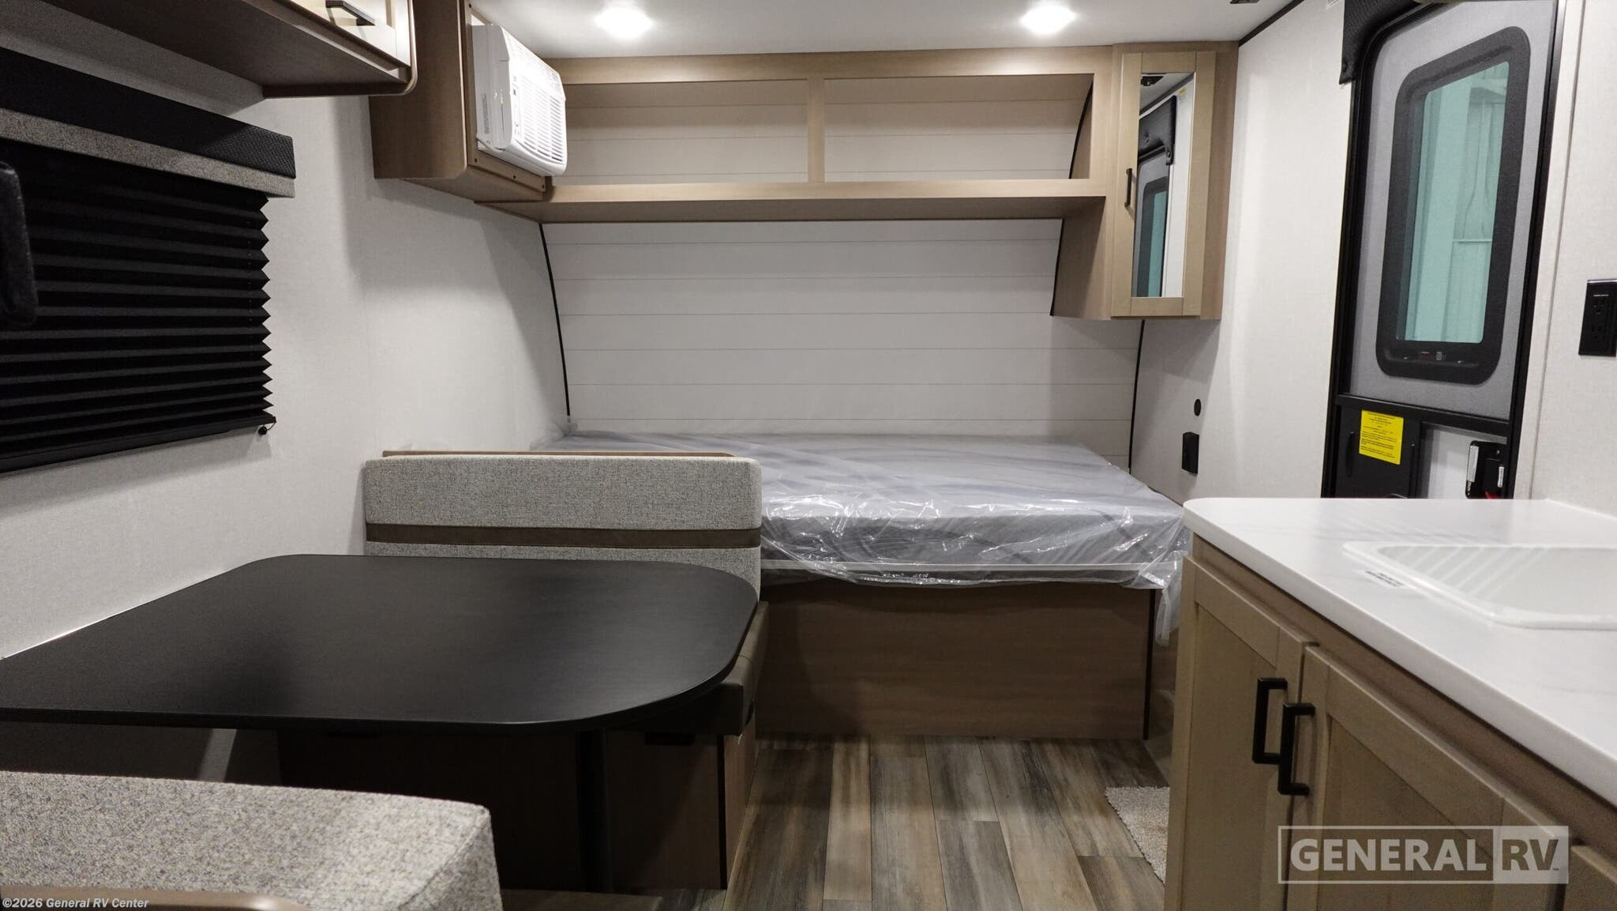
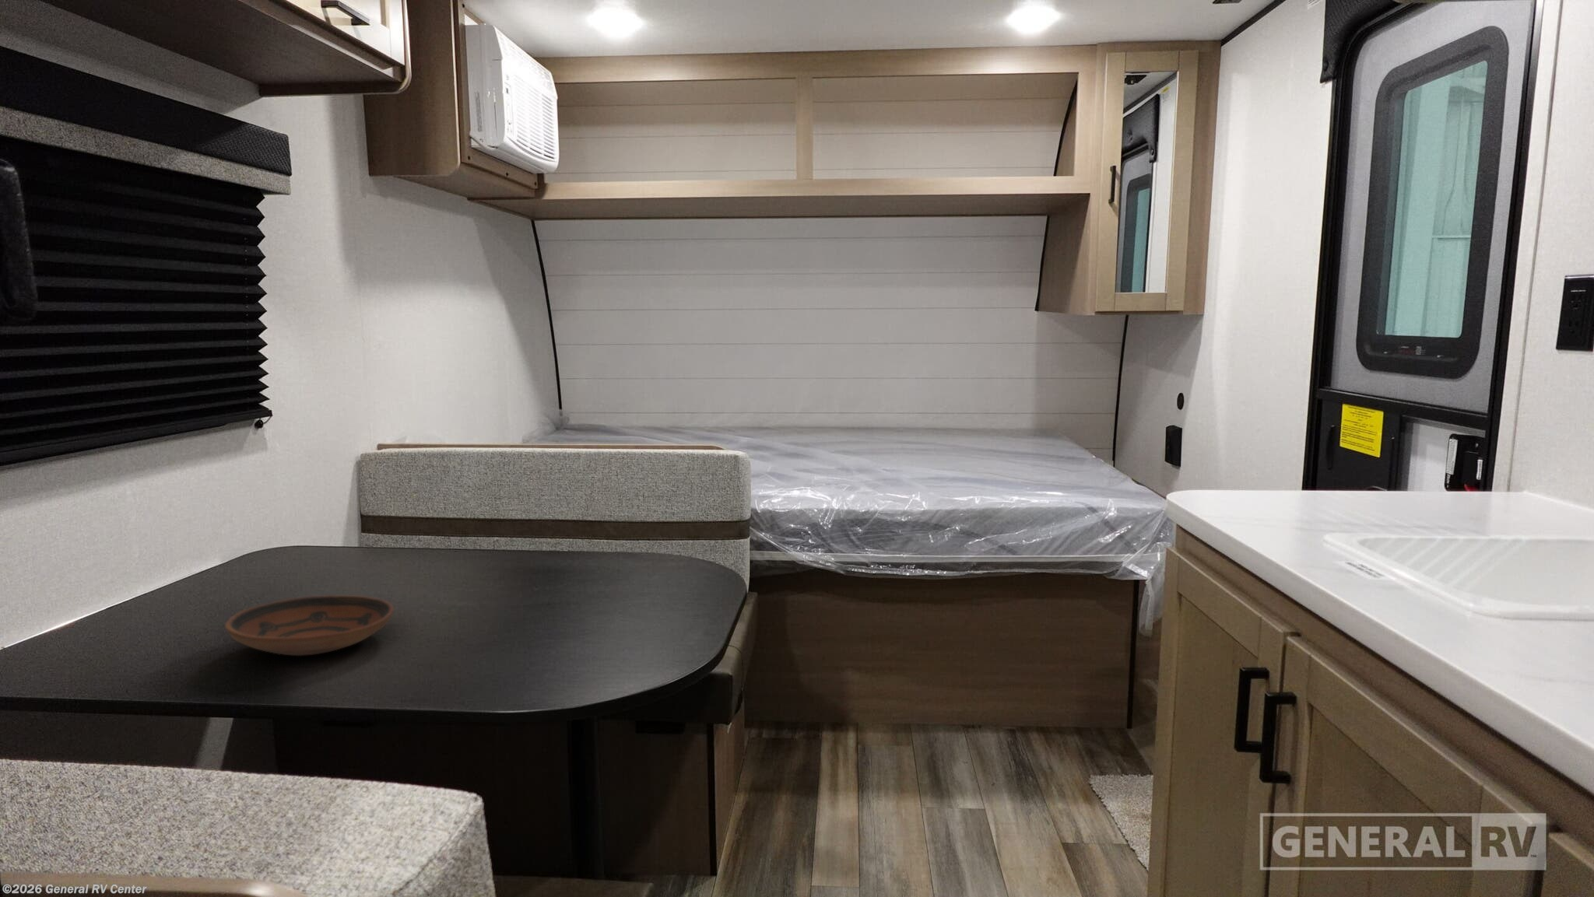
+ bowl [224,594,395,656]
